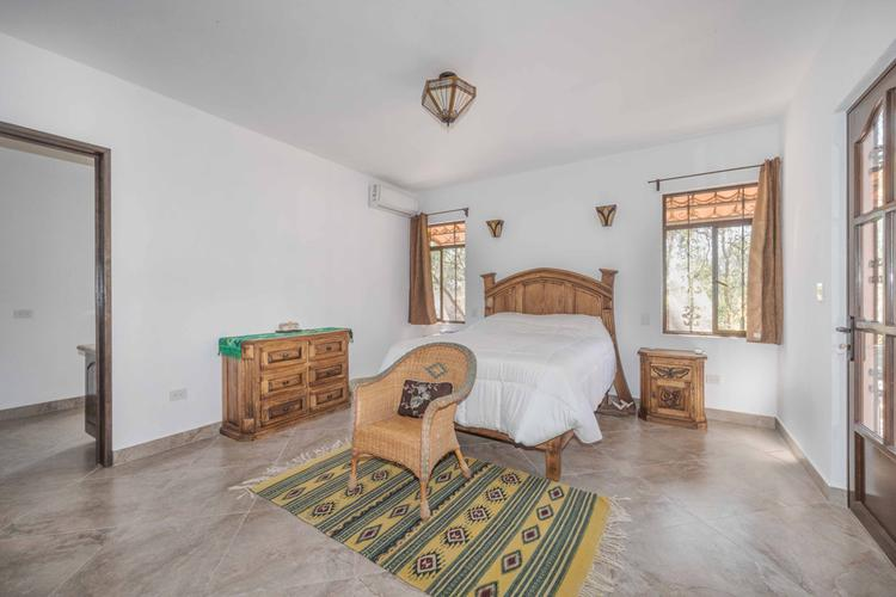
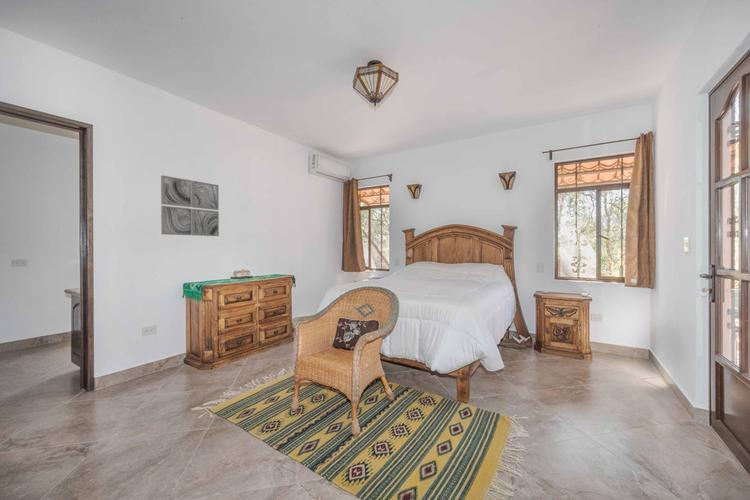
+ wall art [160,174,220,237]
